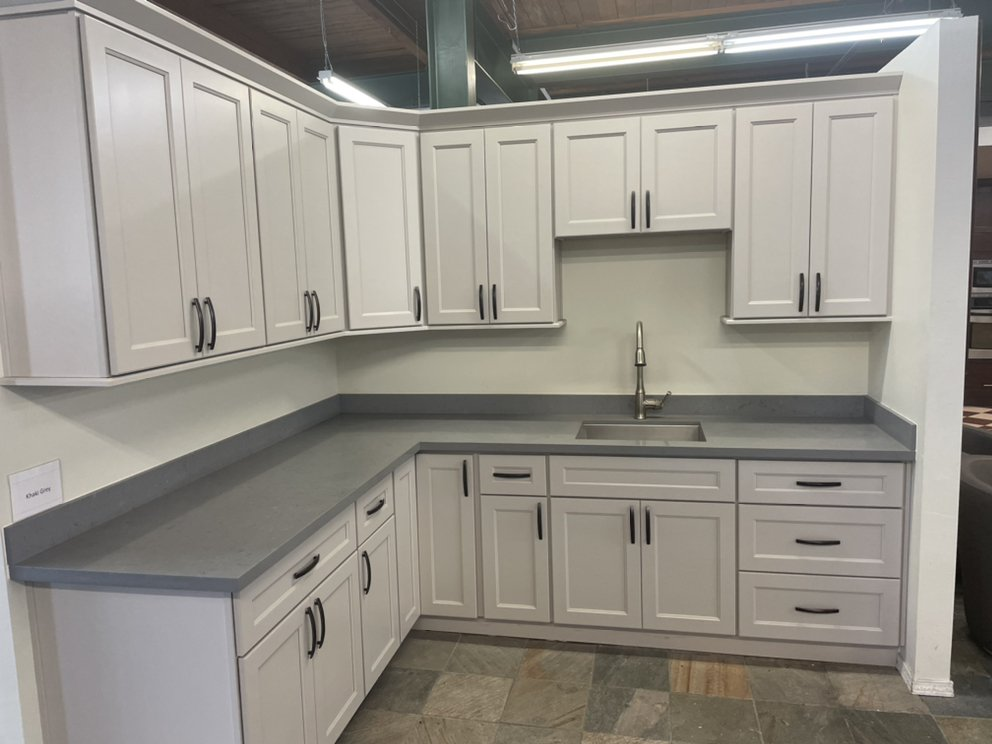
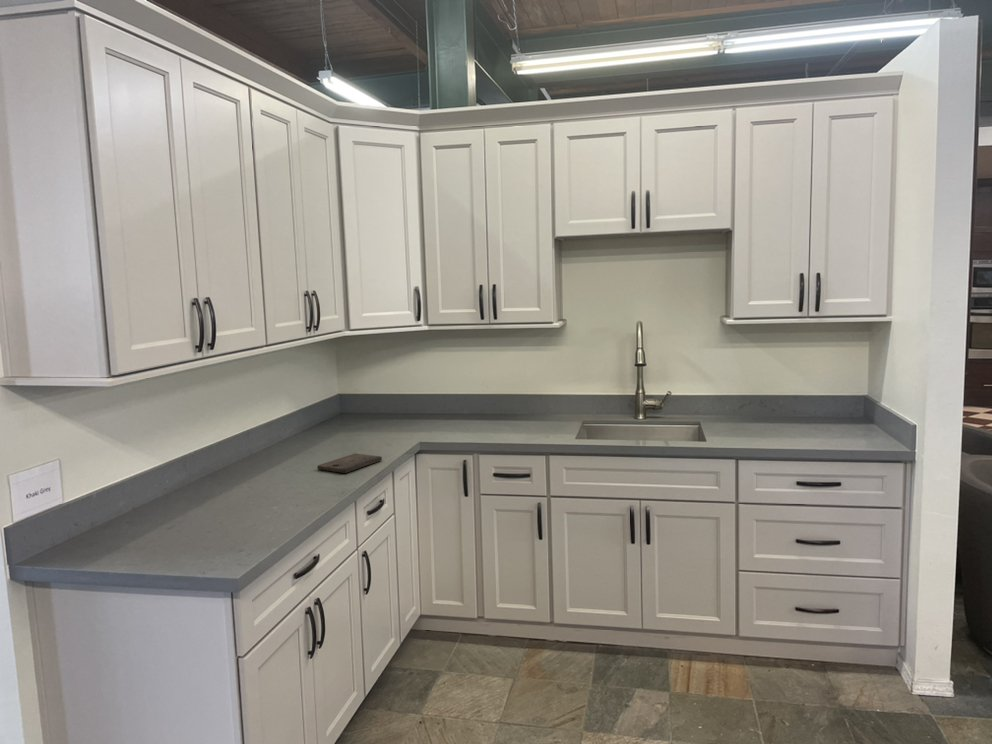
+ cutting board [316,453,383,474]
